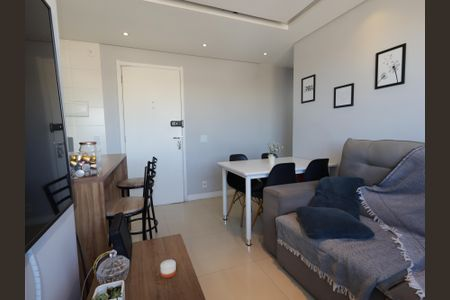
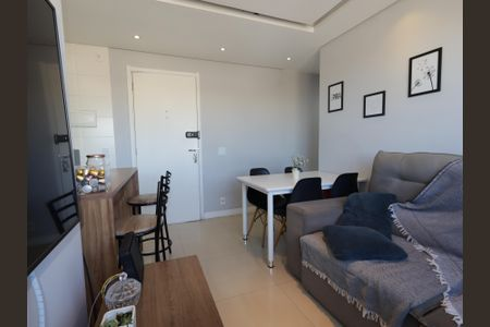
- candle [159,259,177,279]
